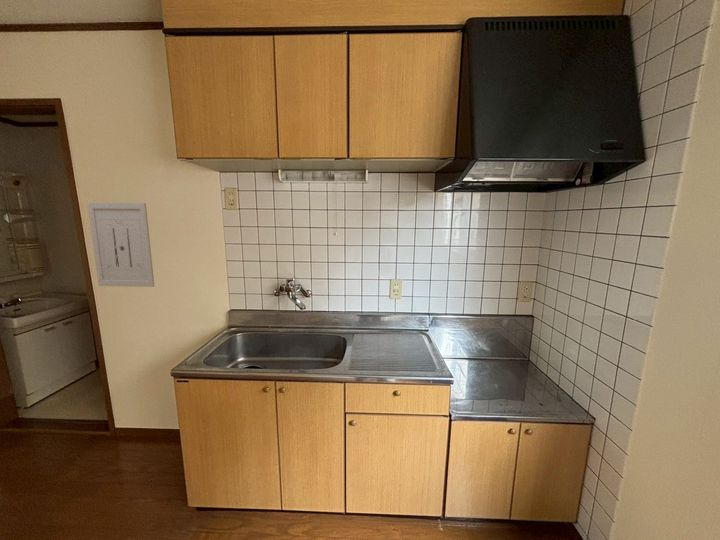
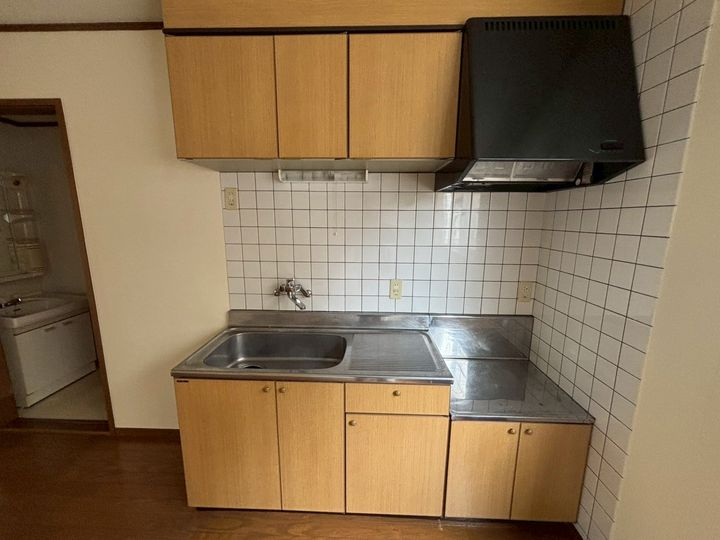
- wall art [86,202,155,288]
